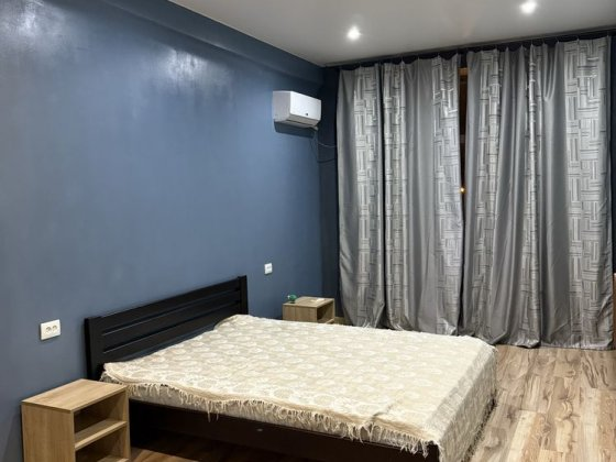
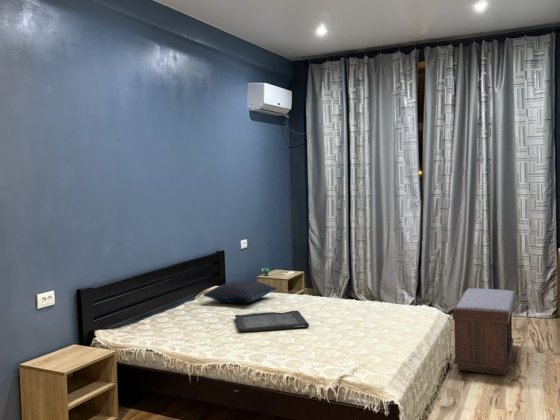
+ bench [452,287,515,376]
+ pillow [202,280,278,304]
+ serving tray [234,309,310,333]
